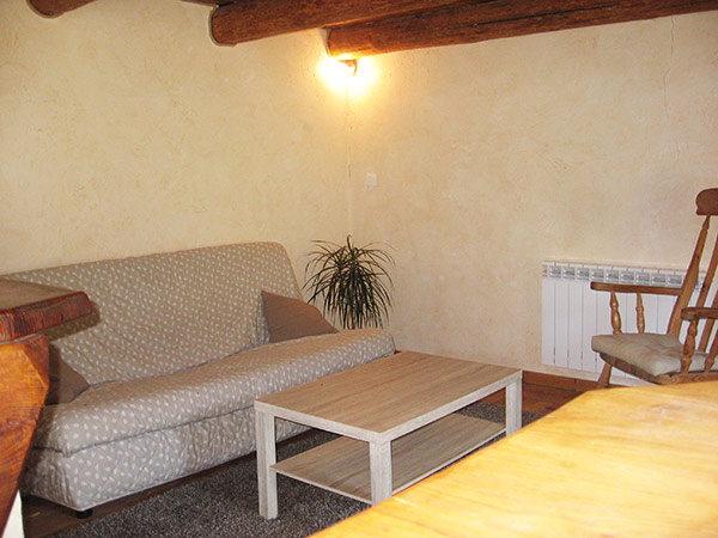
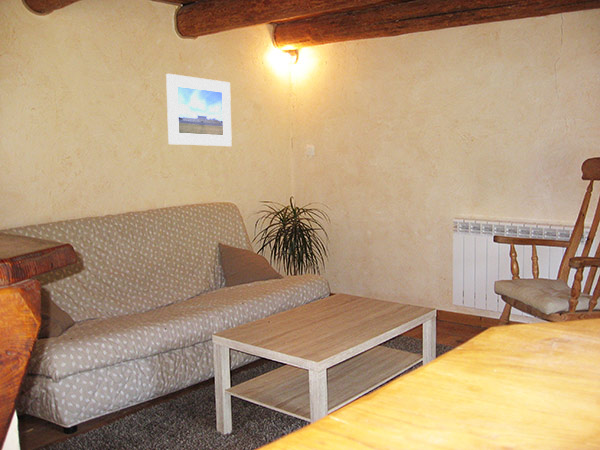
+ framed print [165,73,233,147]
